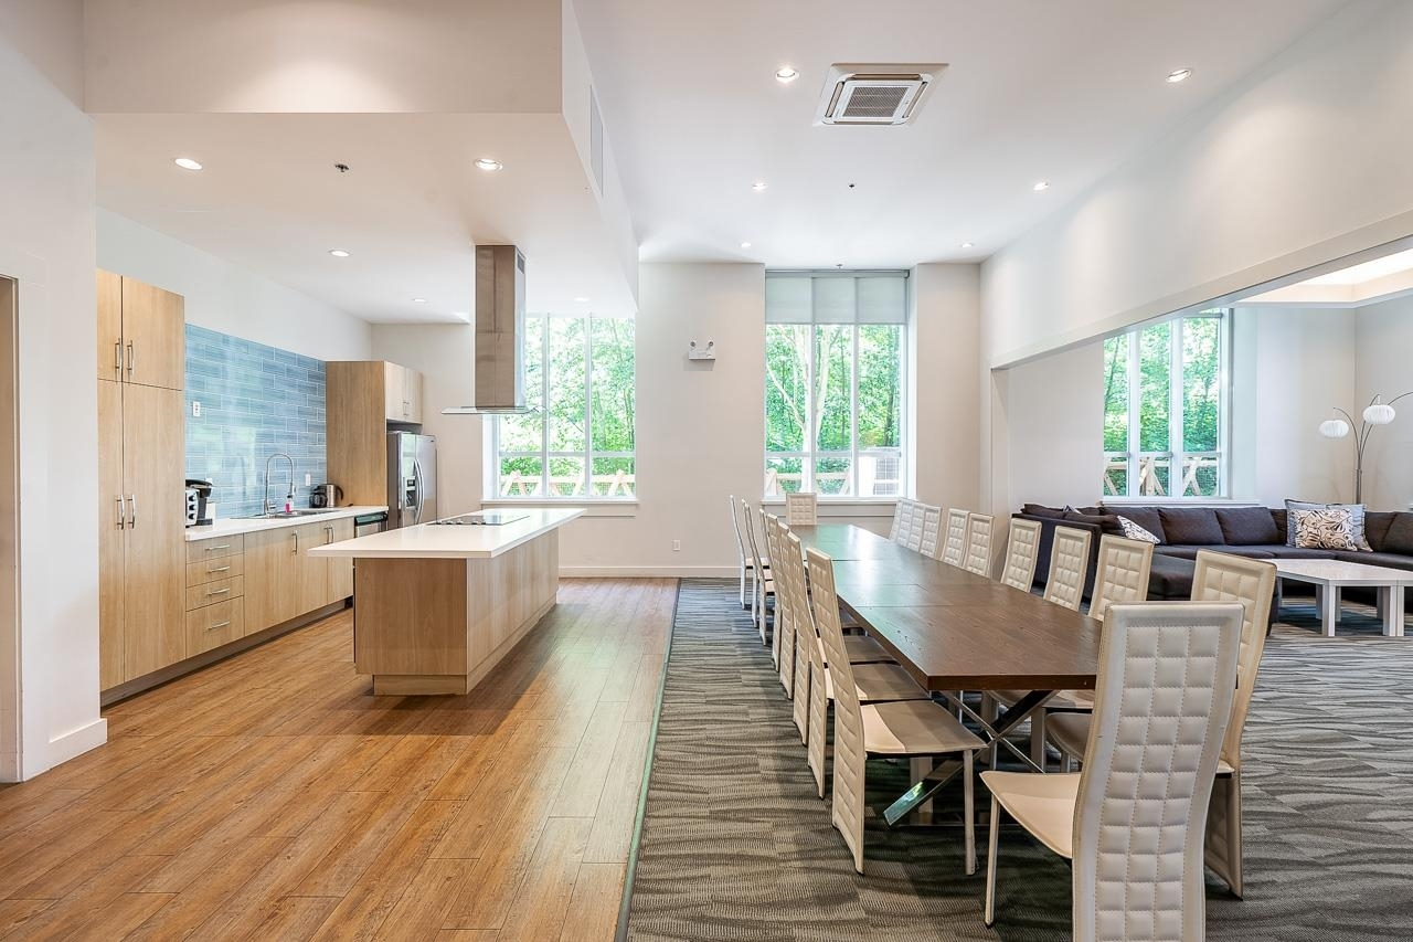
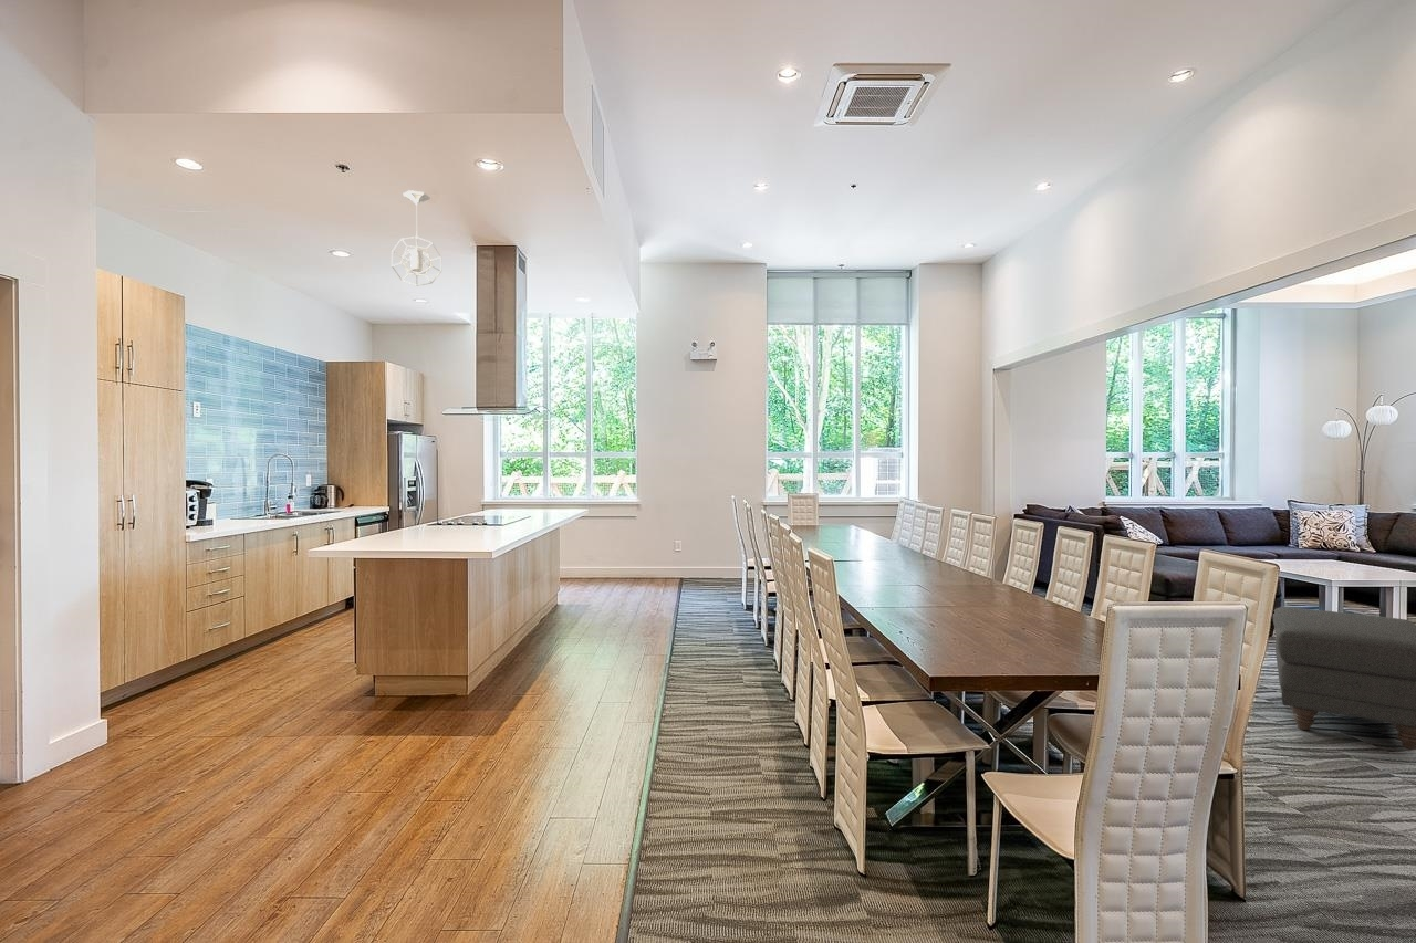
+ ottoman [1272,606,1416,751]
+ pendant light [391,189,442,287]
